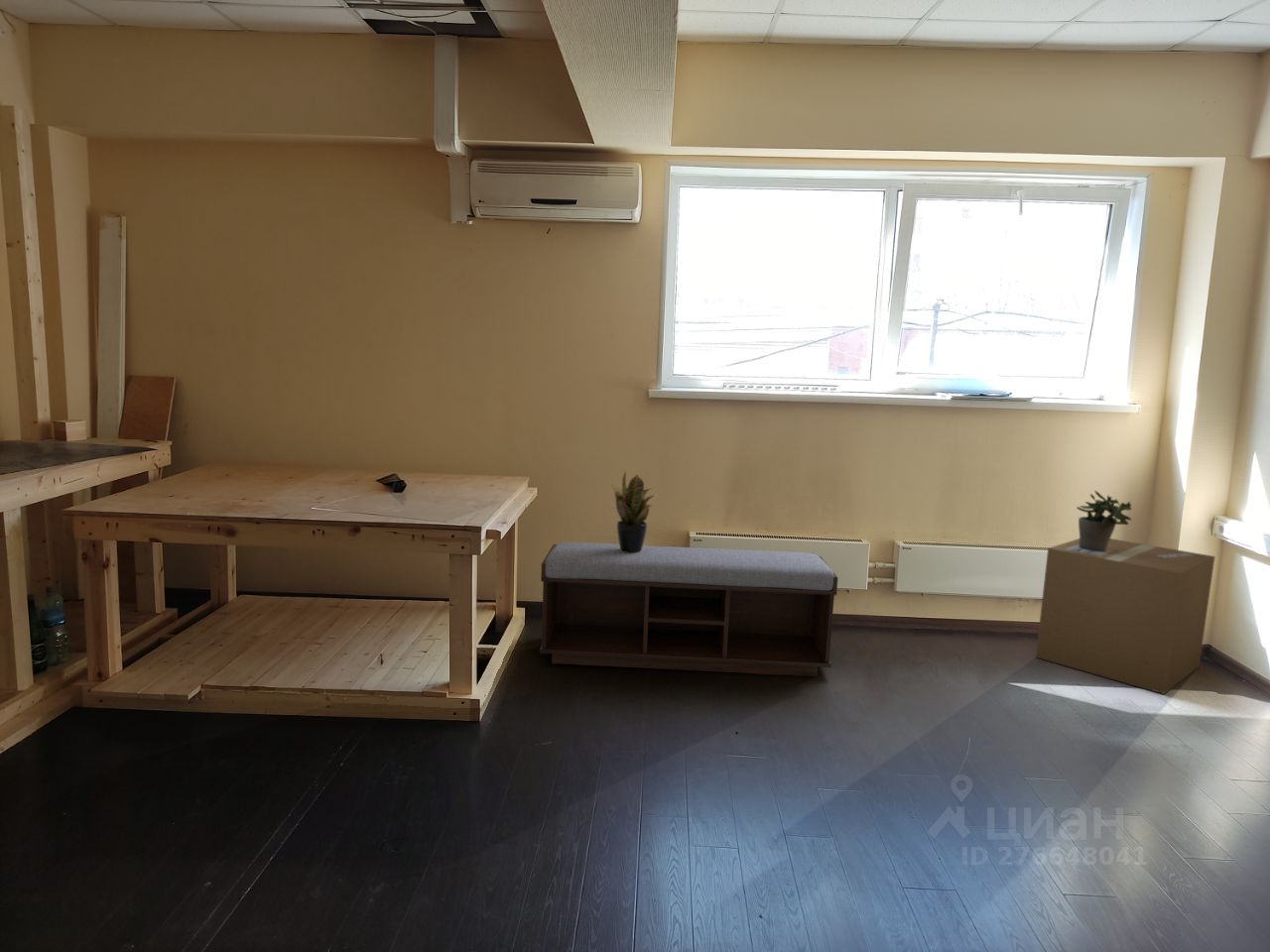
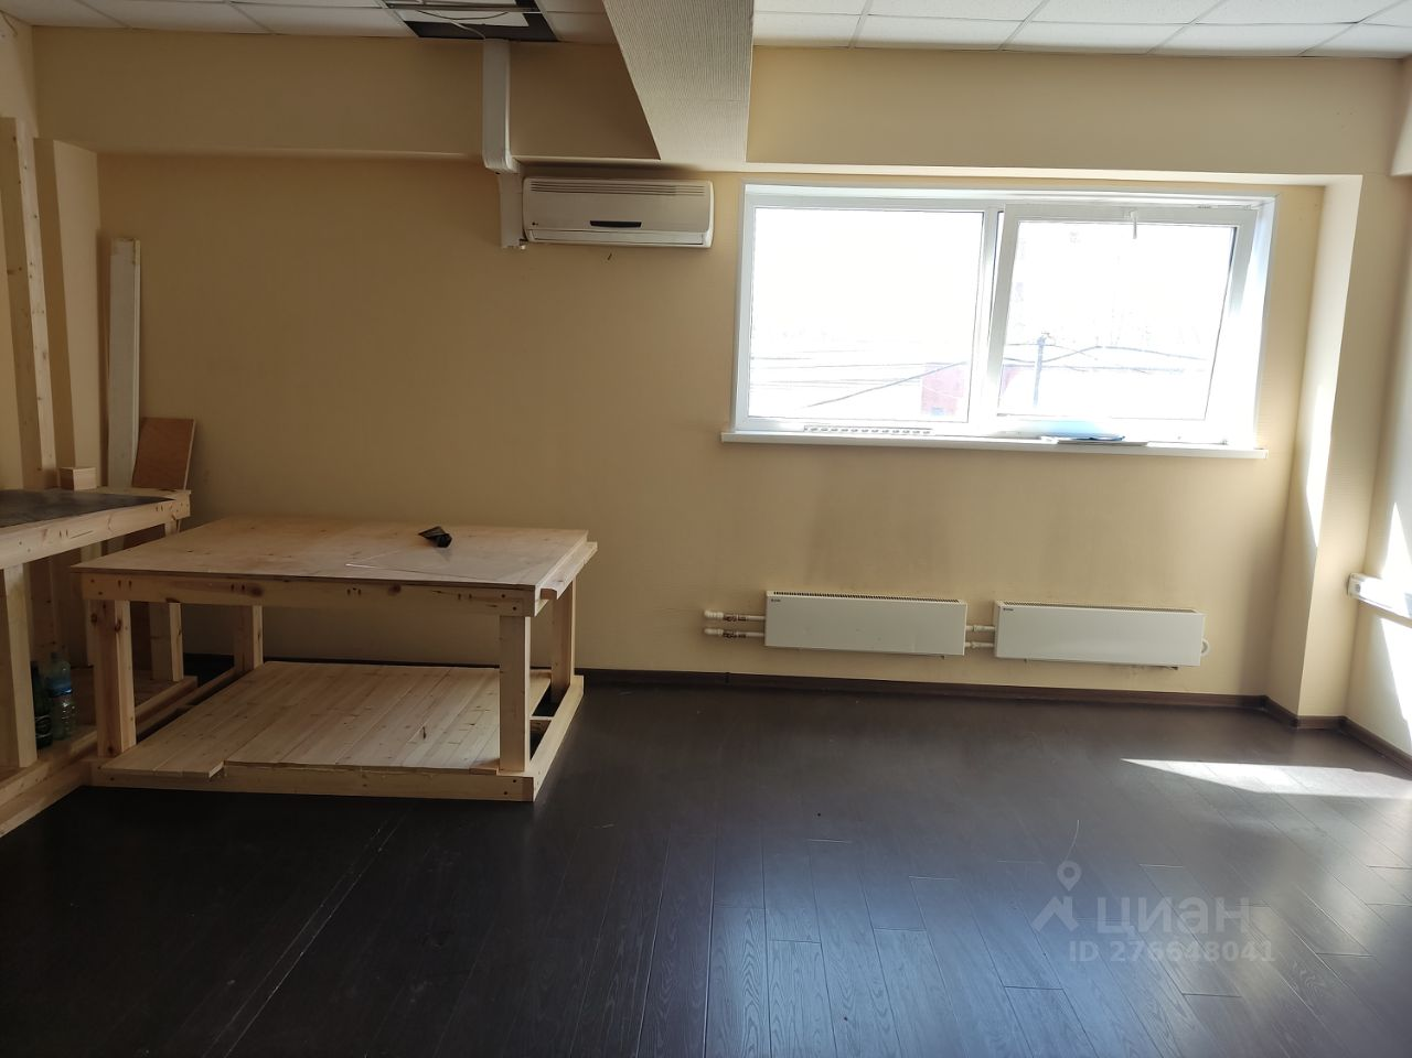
- potted plant [1076,490,1133,550]
- potted plant [610,470,657,553]
- bench [539,541,838,677]
- cardboard box [1035,537,1216,695]
